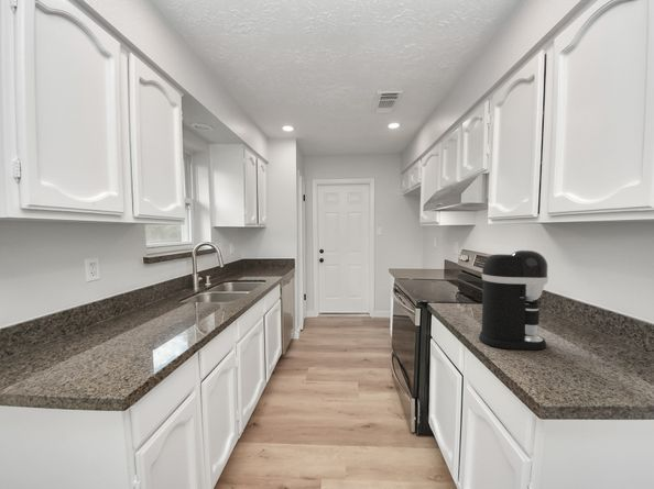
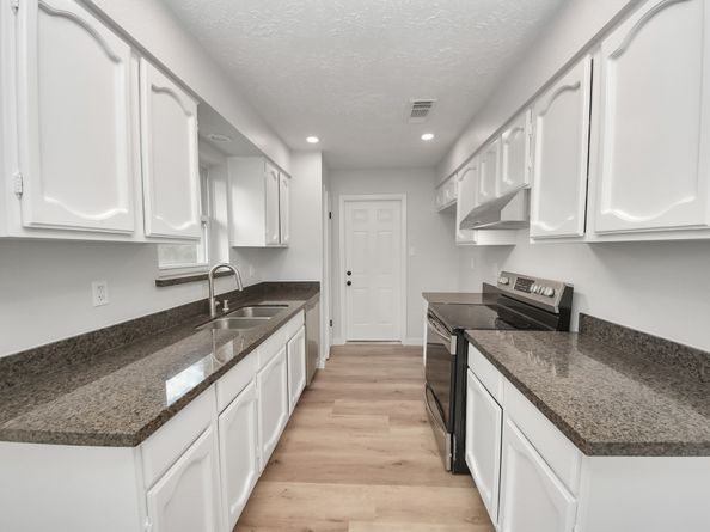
- coffee maker [478,249,549,351]
